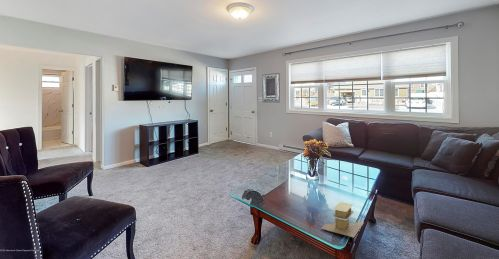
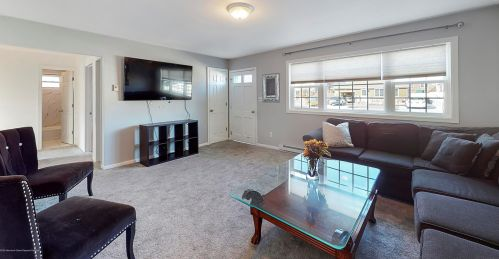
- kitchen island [320,201,365,238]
